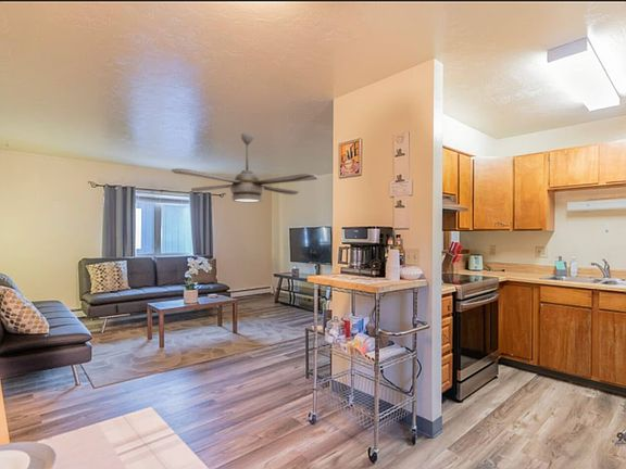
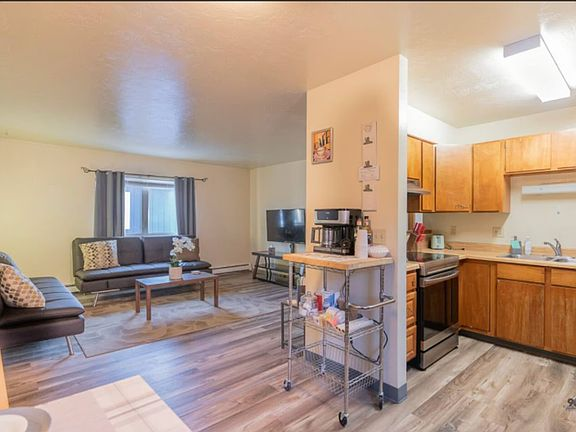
- ceiling fan [171,132,318,203]
